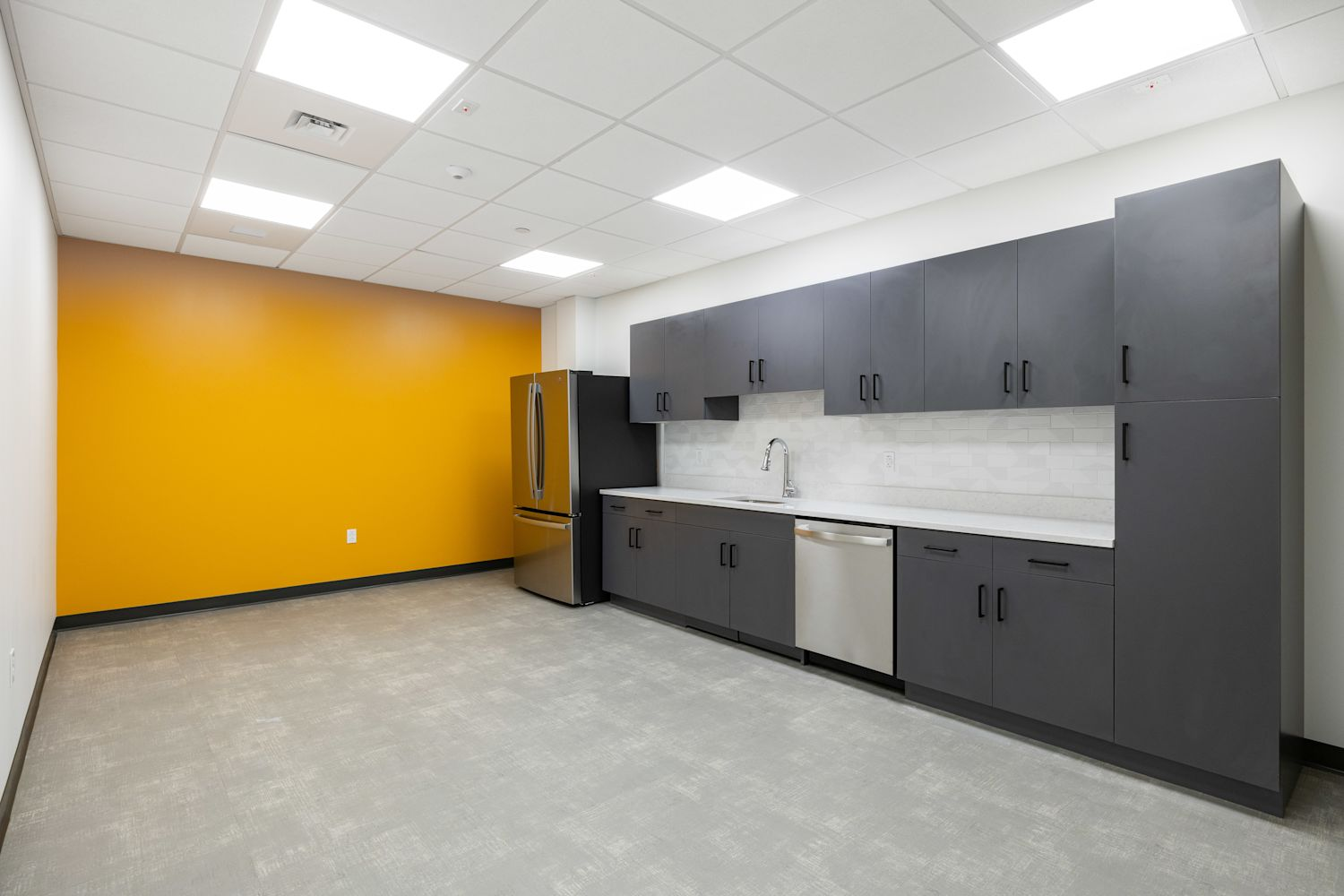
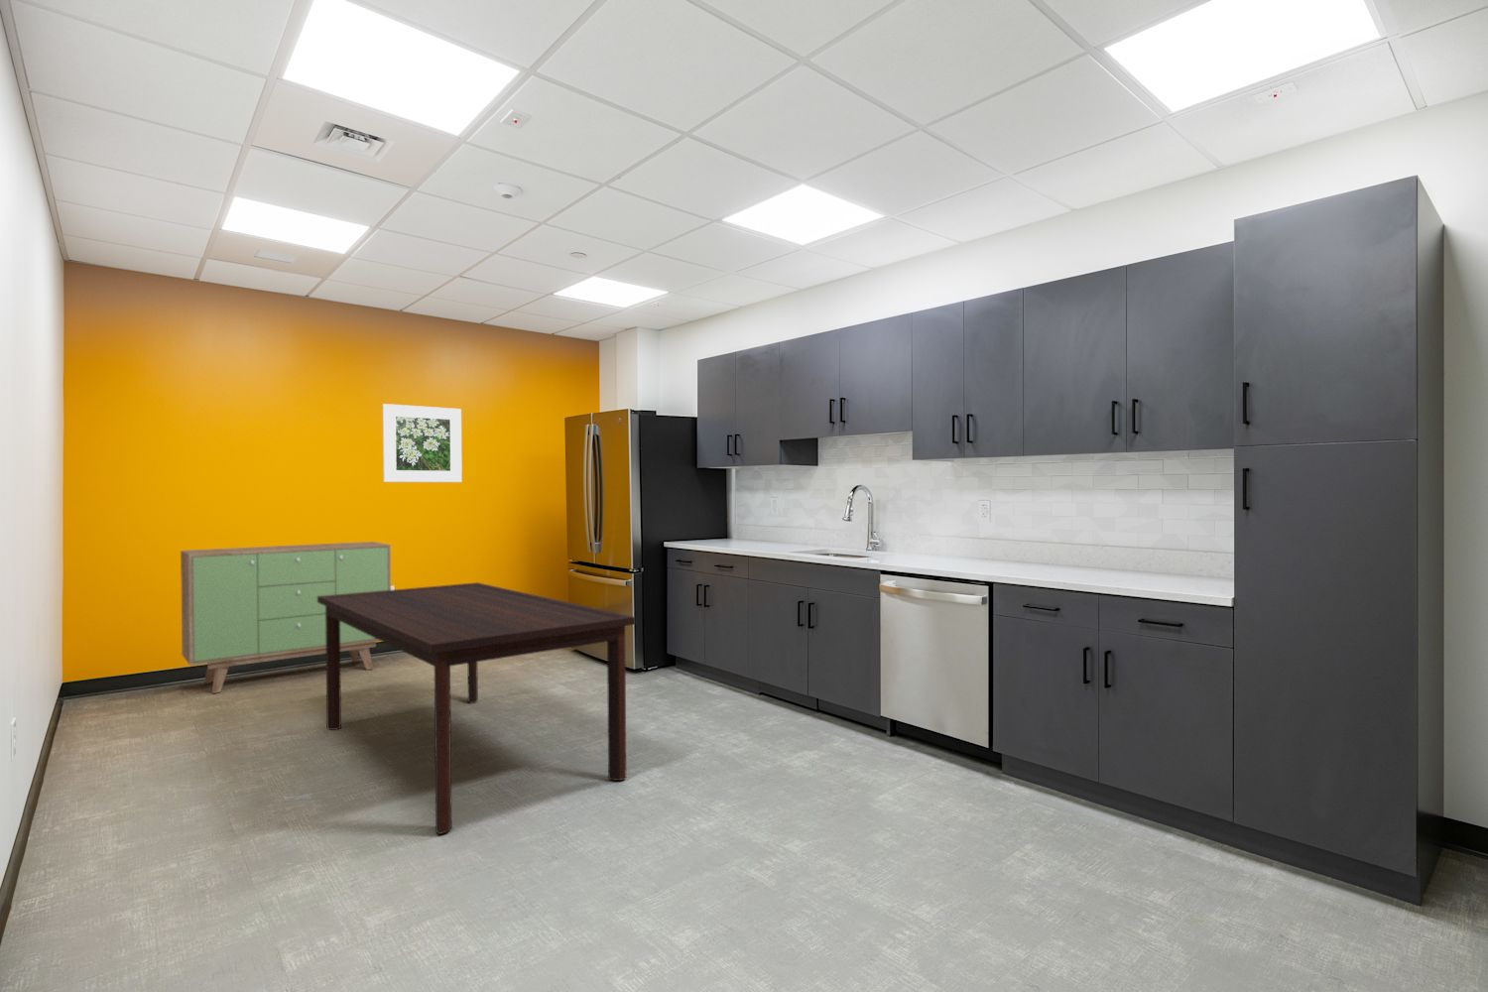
+ dining table [318,581,636,835]
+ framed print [382,403,463,483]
+ sideboard [179,540,392,694]
